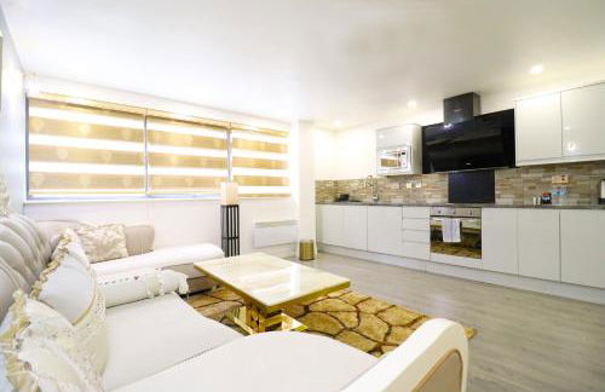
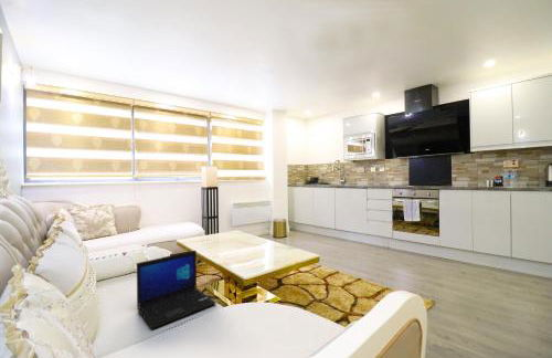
+ laptop [136,250,217,330]
